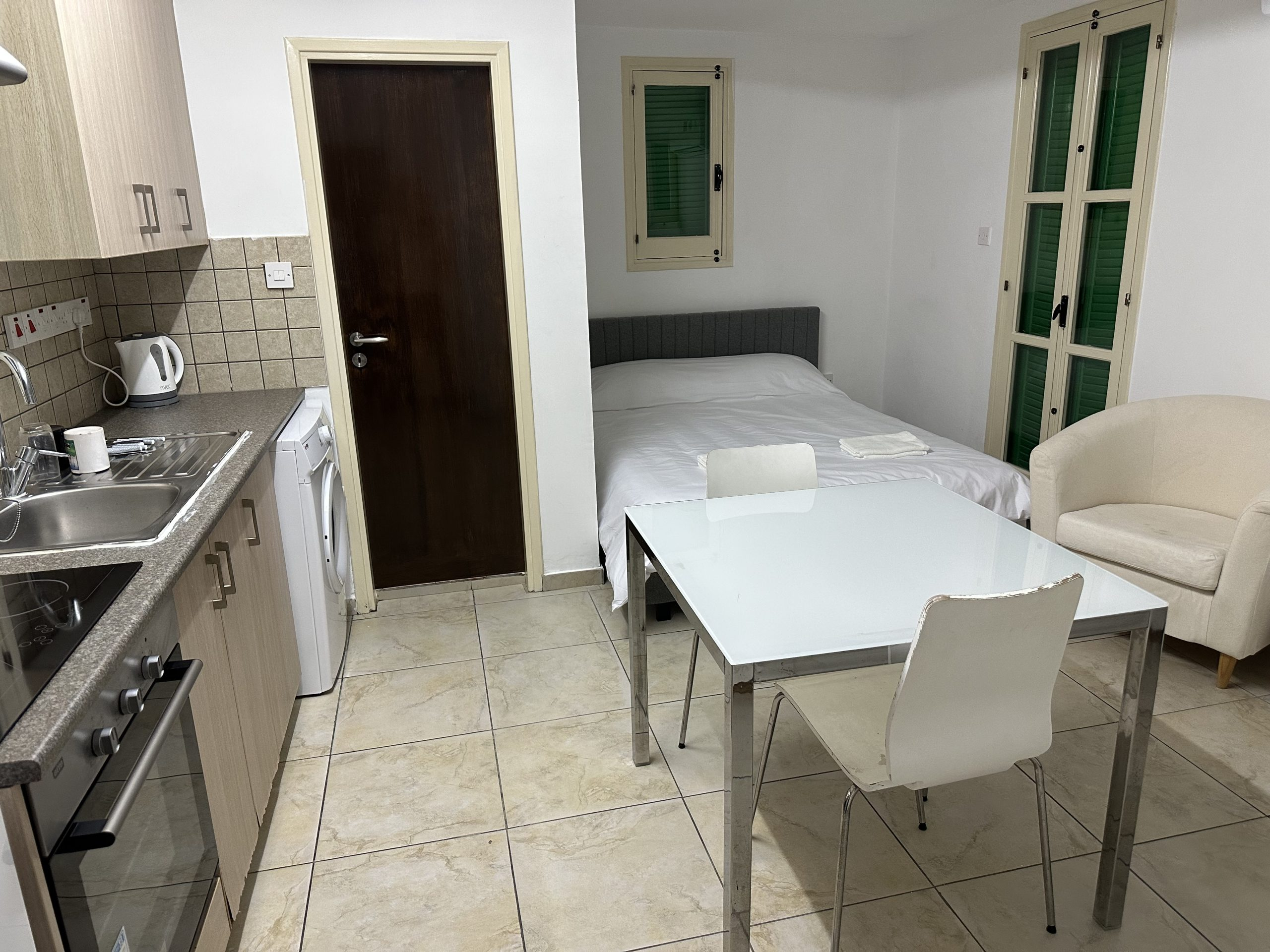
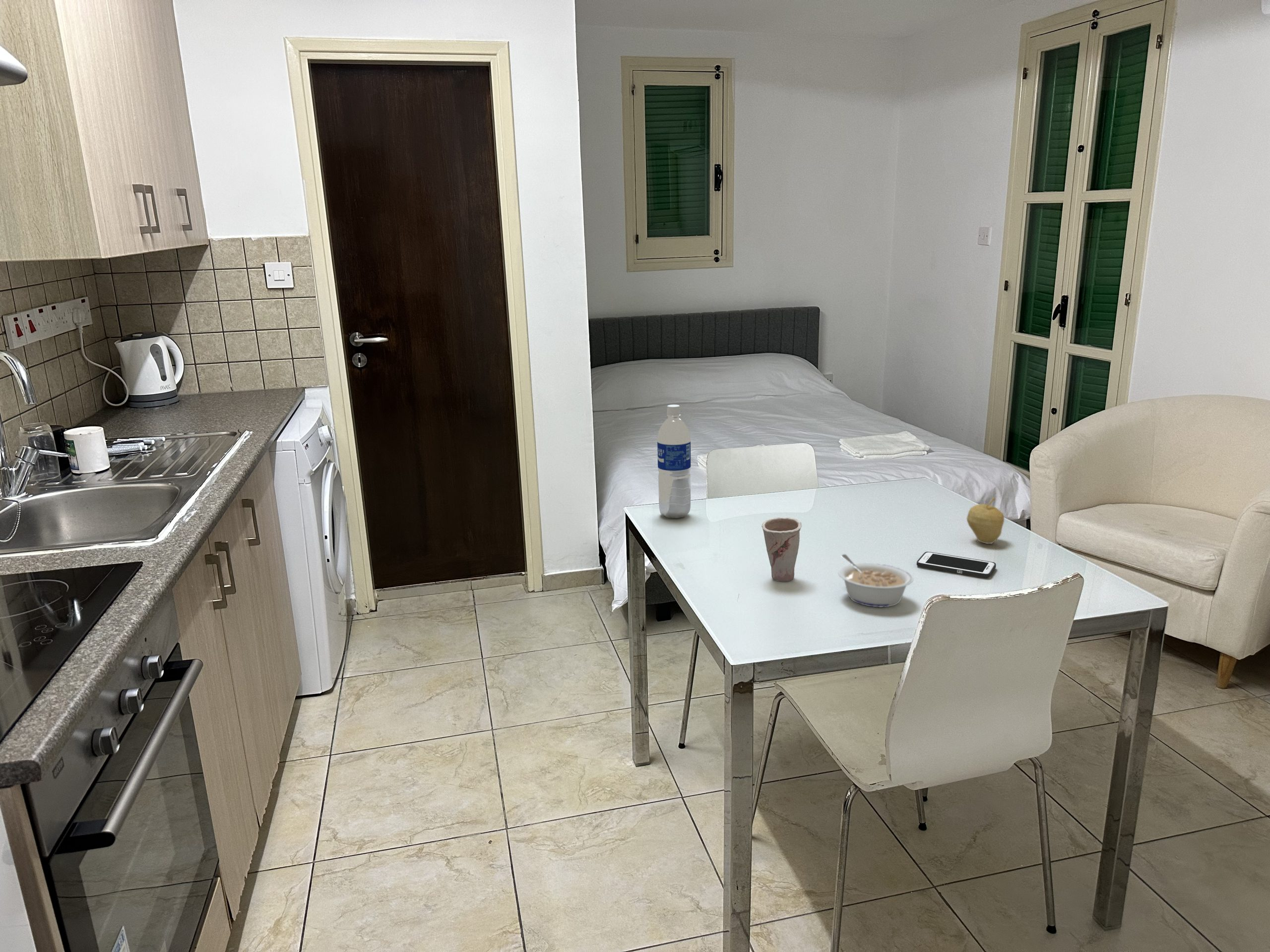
+ water bottle [657,404,691,519]
+ legume [837,554,914,608]
+ cup [761,517,802,582]
+ fruit [966,497,1005,544]
+ cell phone [916,551,997,578]
